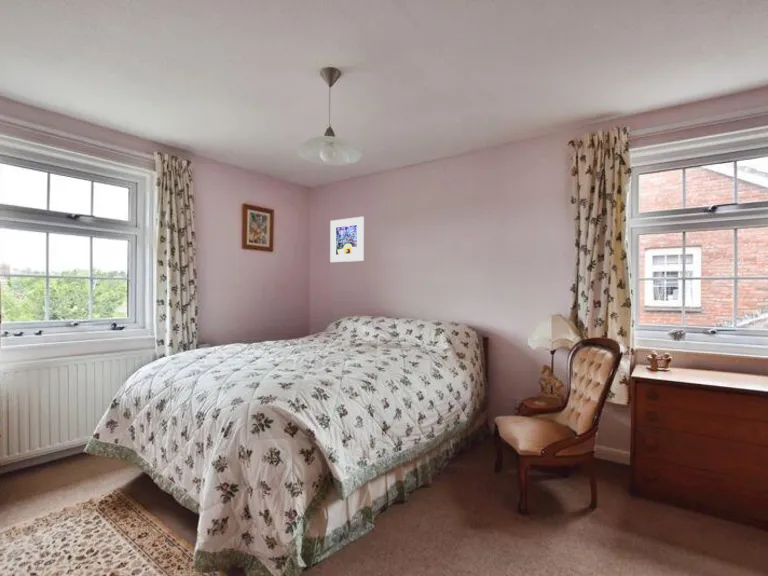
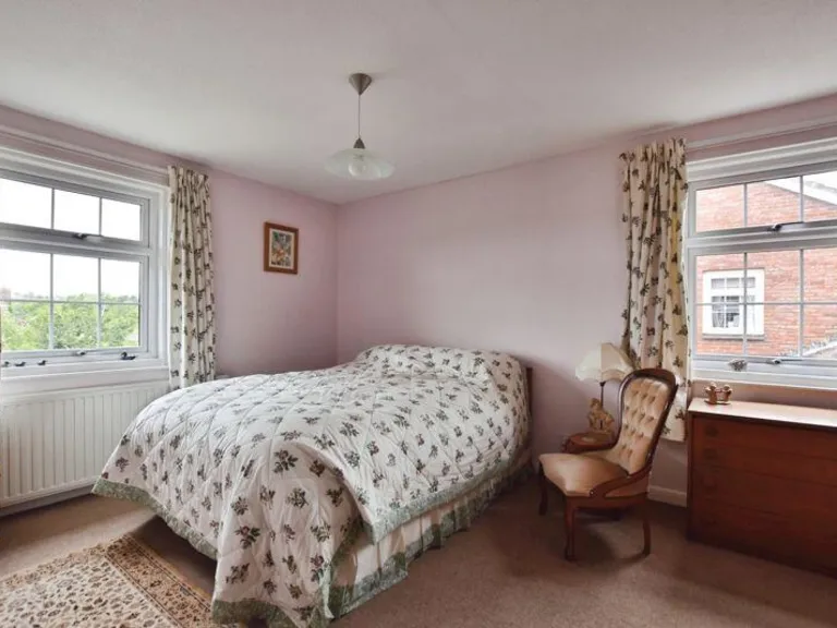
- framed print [329,216,365,263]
